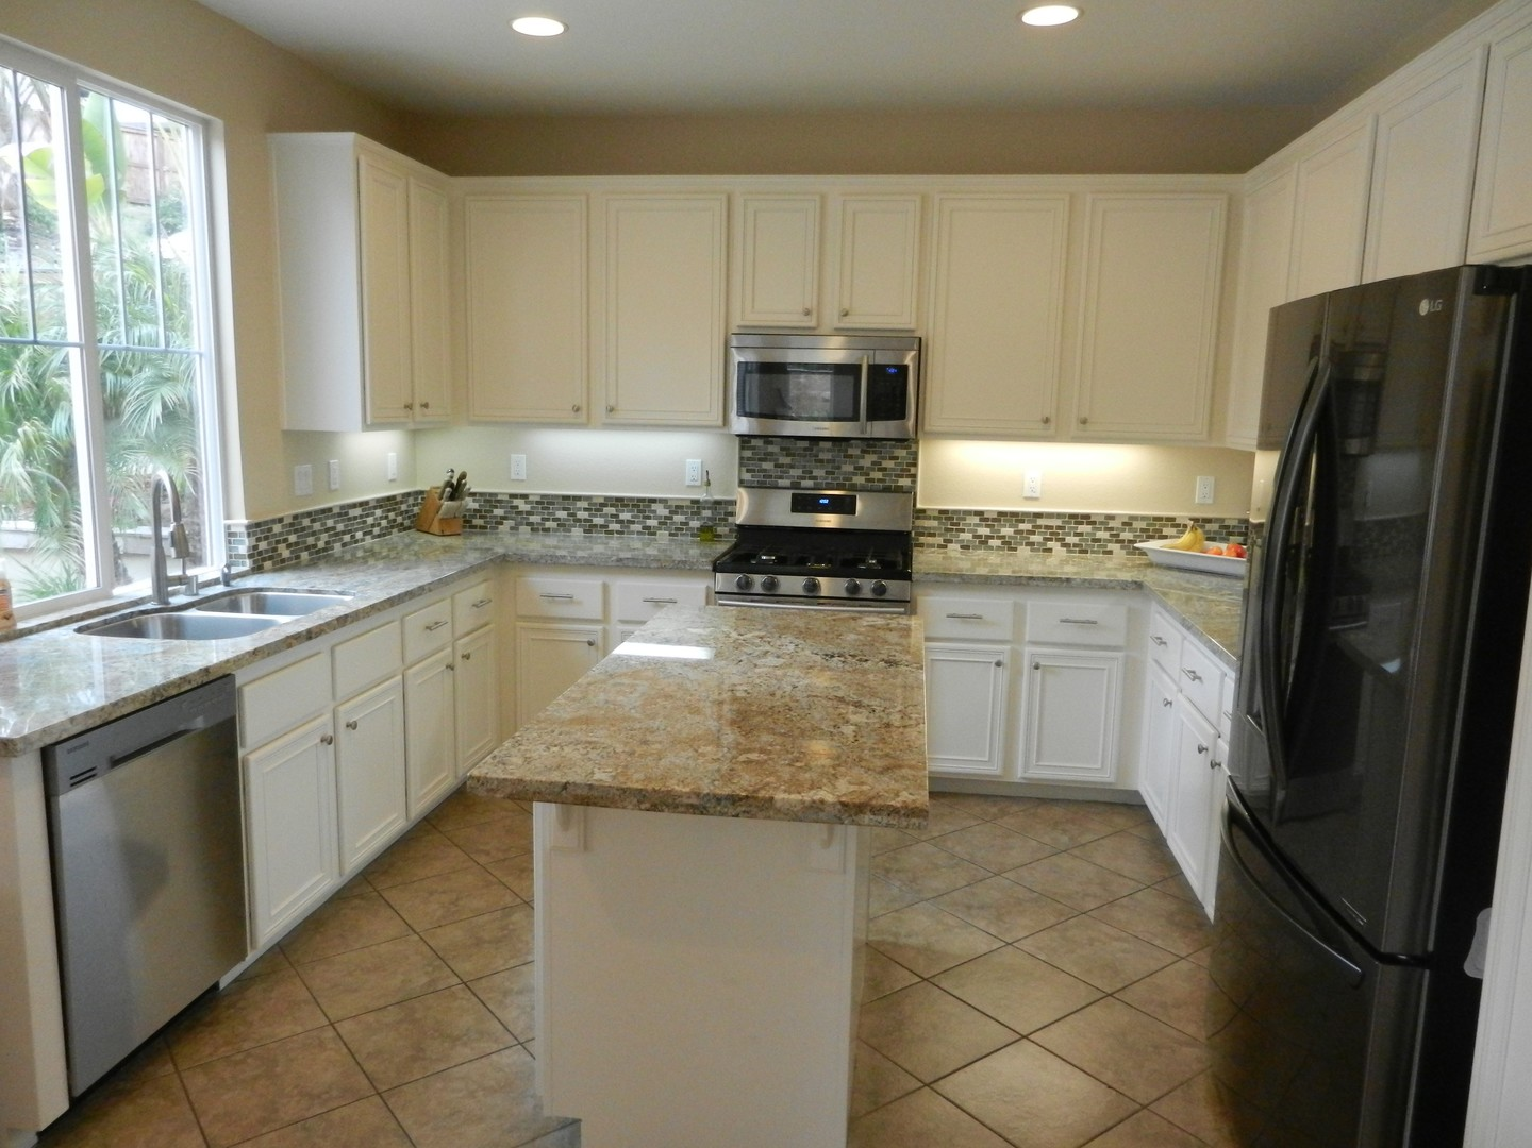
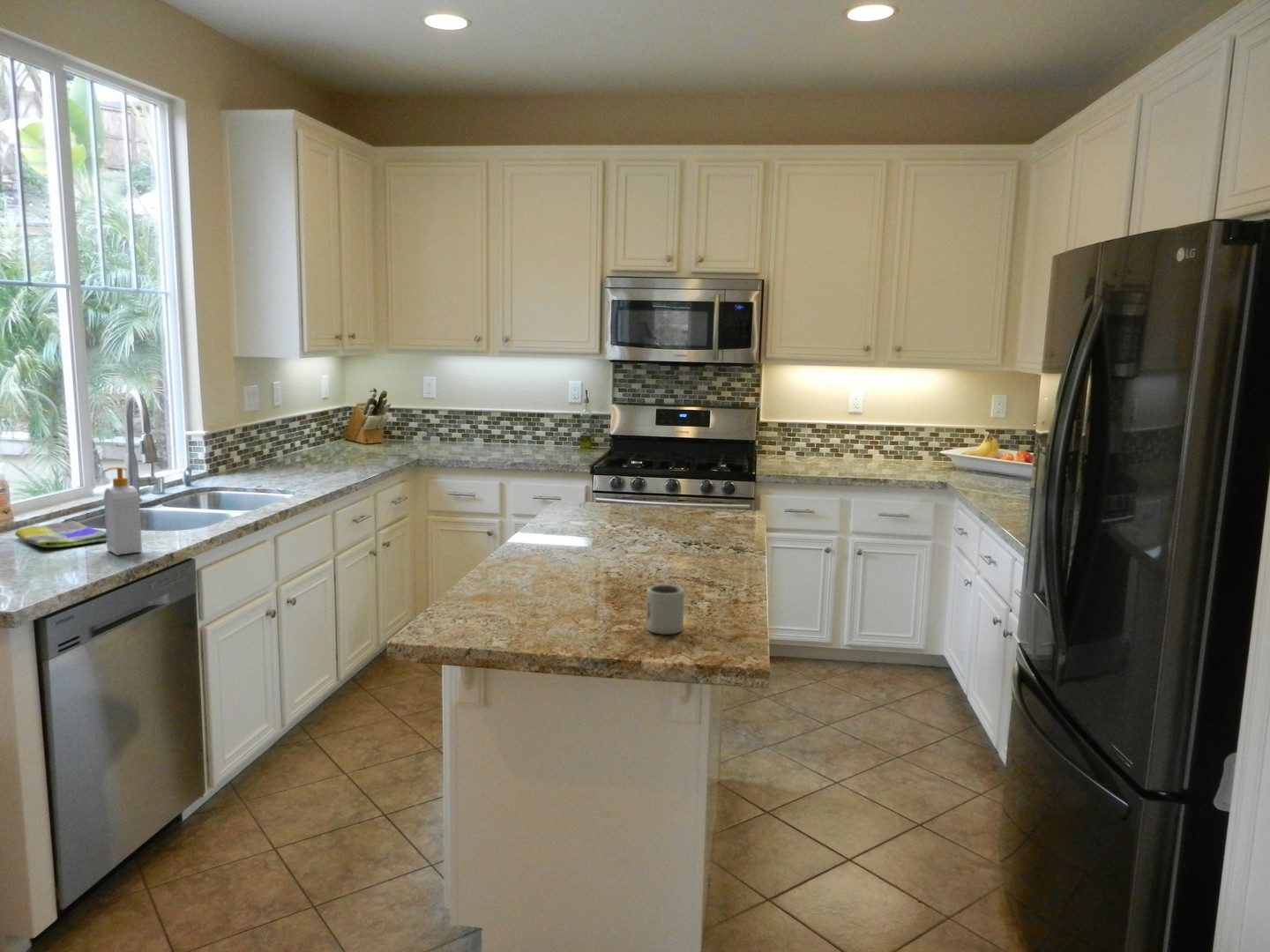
+ soap bottle [102,466,143,556]
+ dish towel [14,520,107,548]
+ cup [646,584,685,635]
